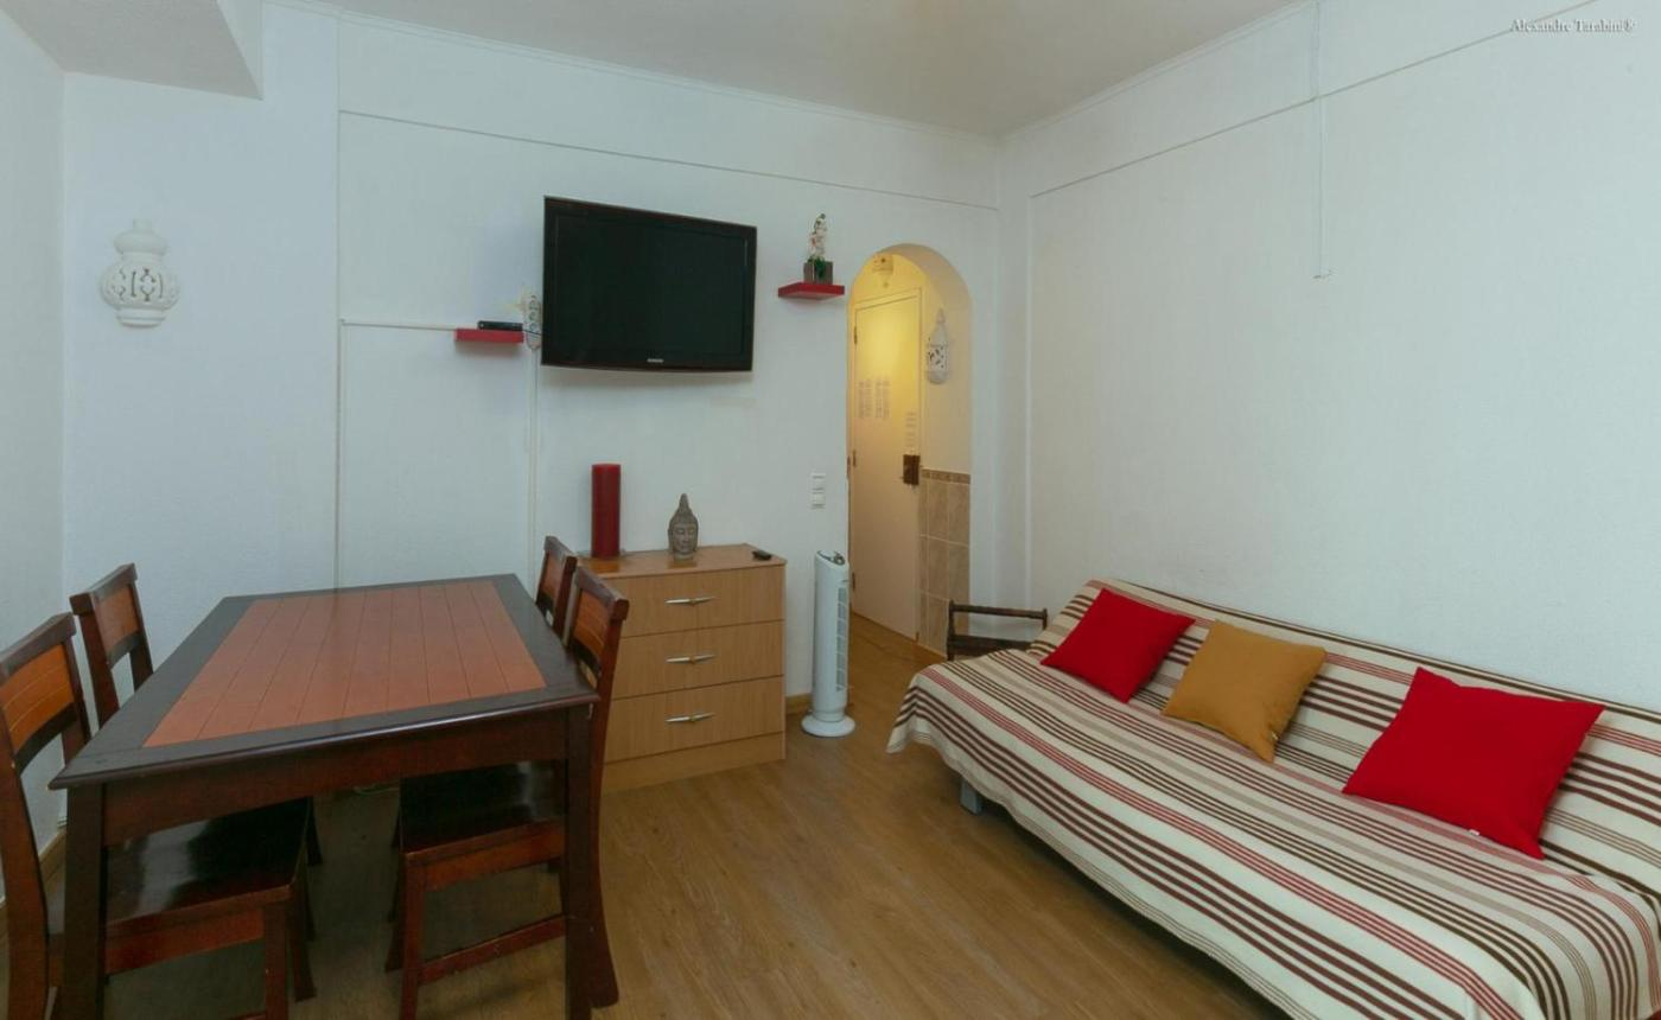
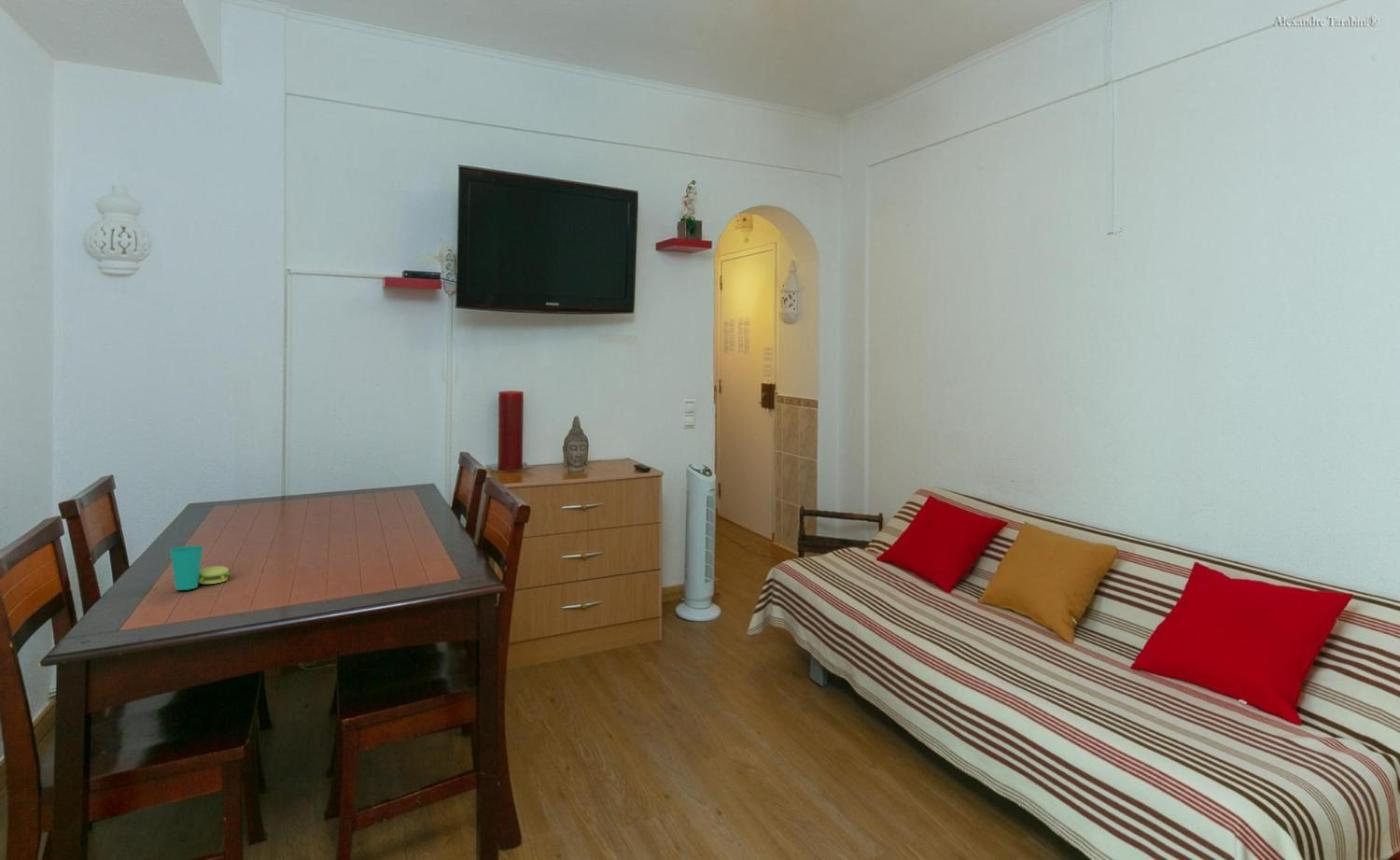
+ cup [169,545,231,591]
